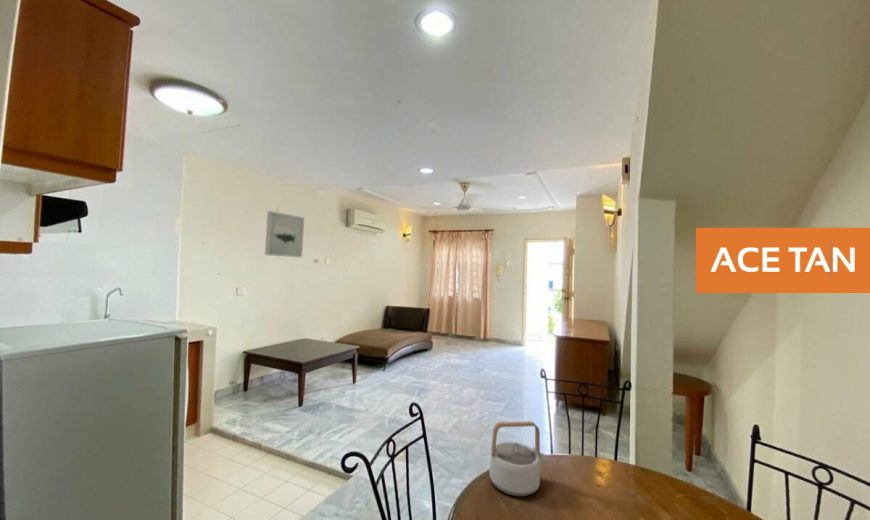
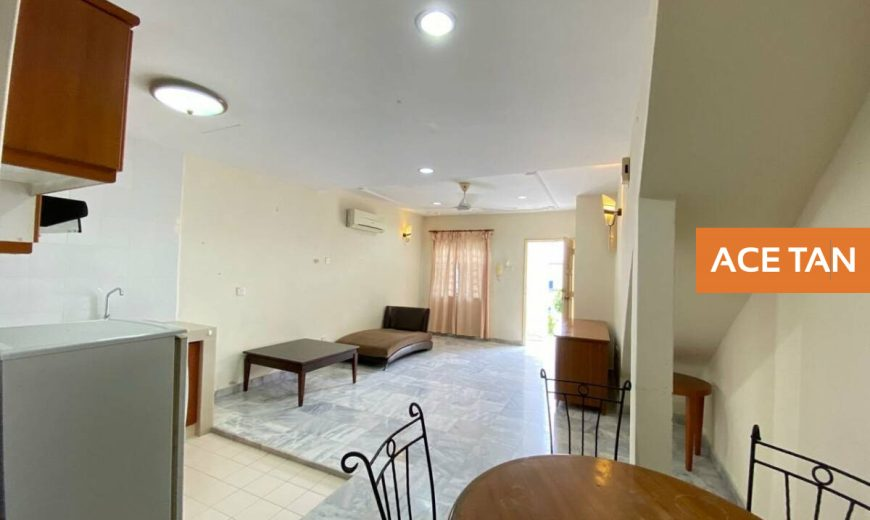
- wall art [264,210,305,258]
- teapot [488,420,549,497]
